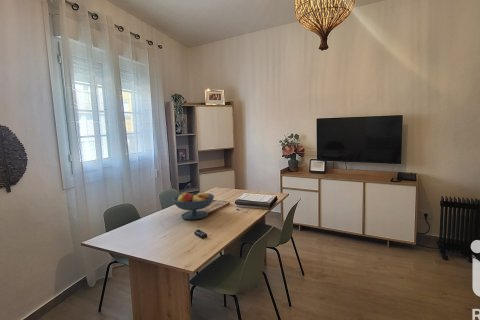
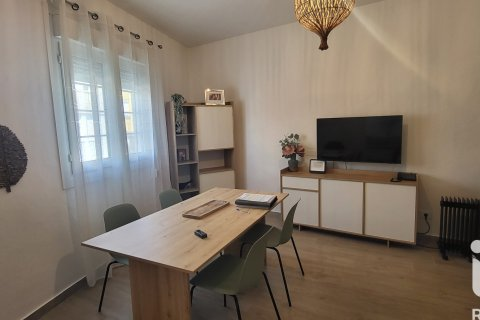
- fruit bowl [172,190,215,221]
